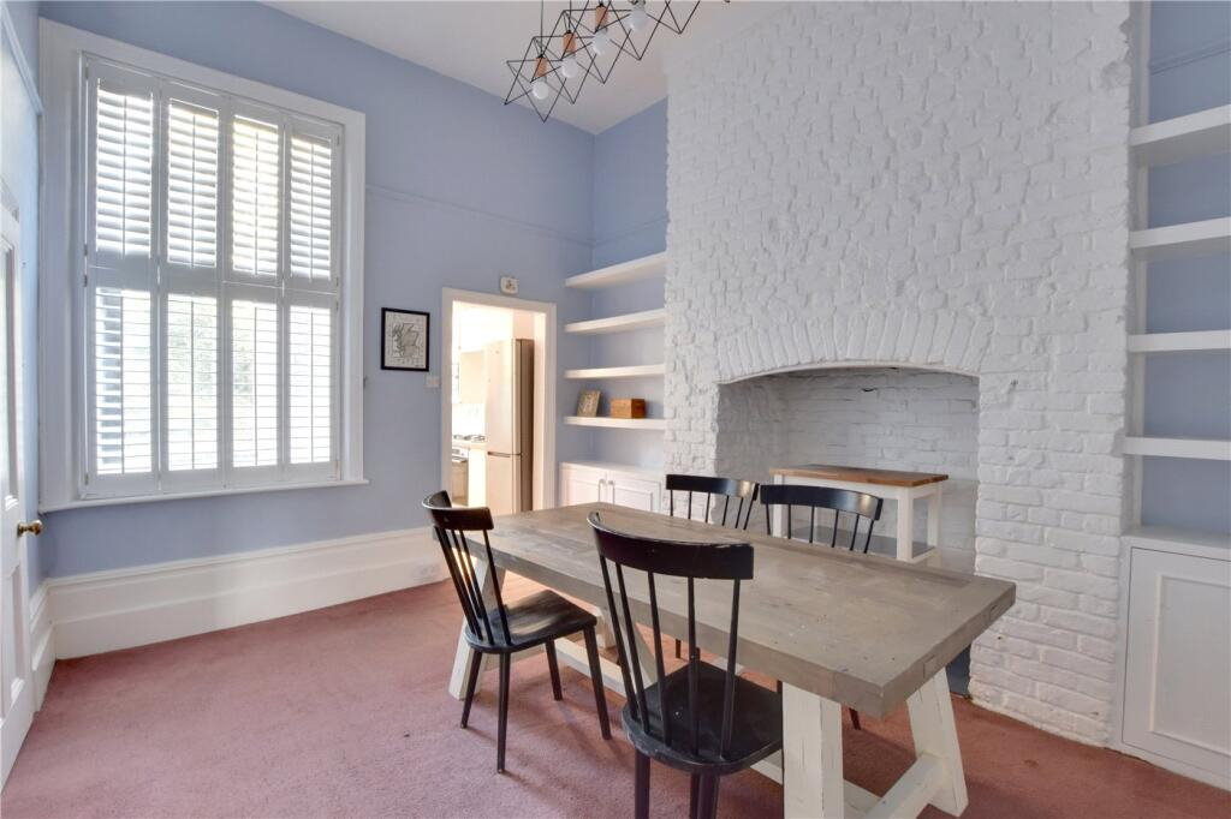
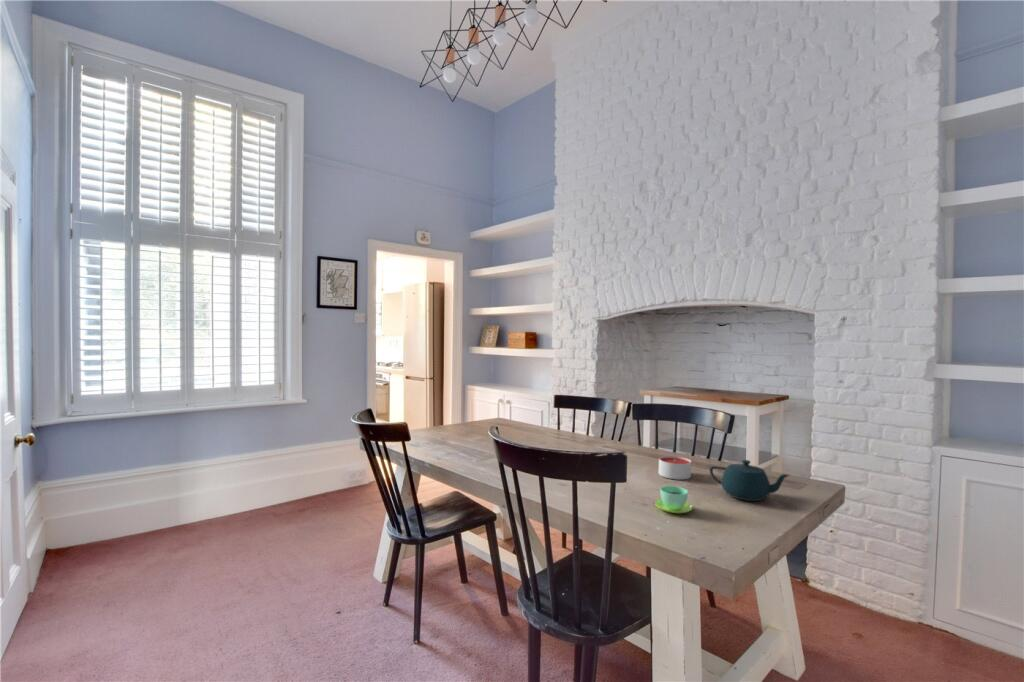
+ candle [658,455,692,480]
+ teapot [708,459,791,502]
+ cup [654,485,694,514]
